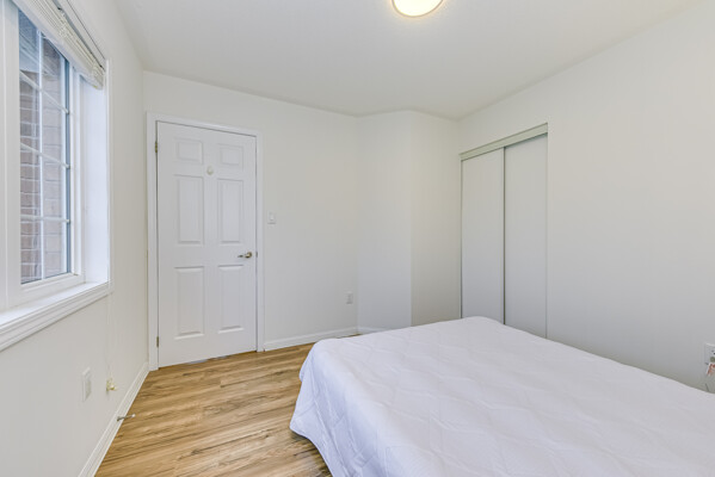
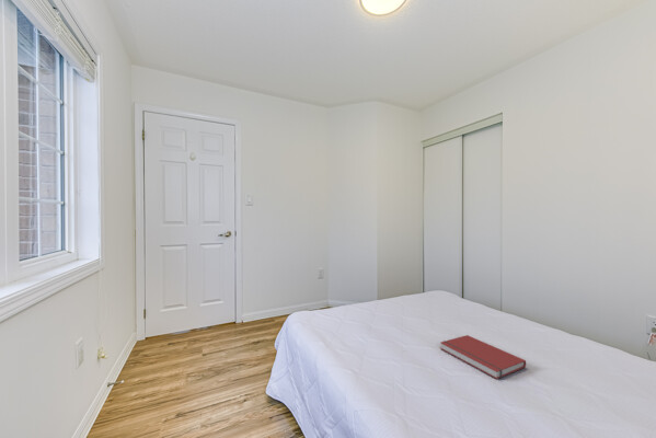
+ book [440,334,527,380]
